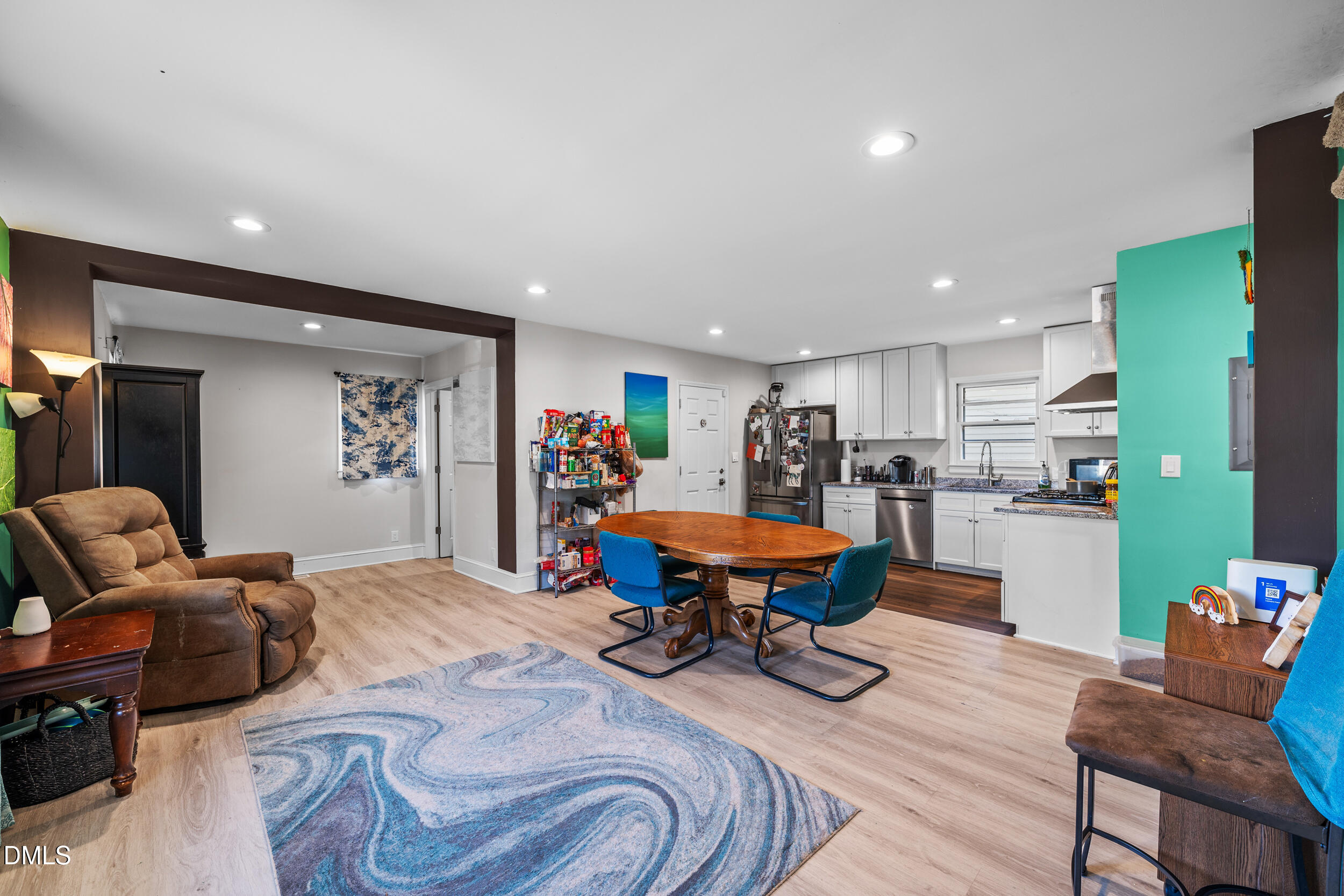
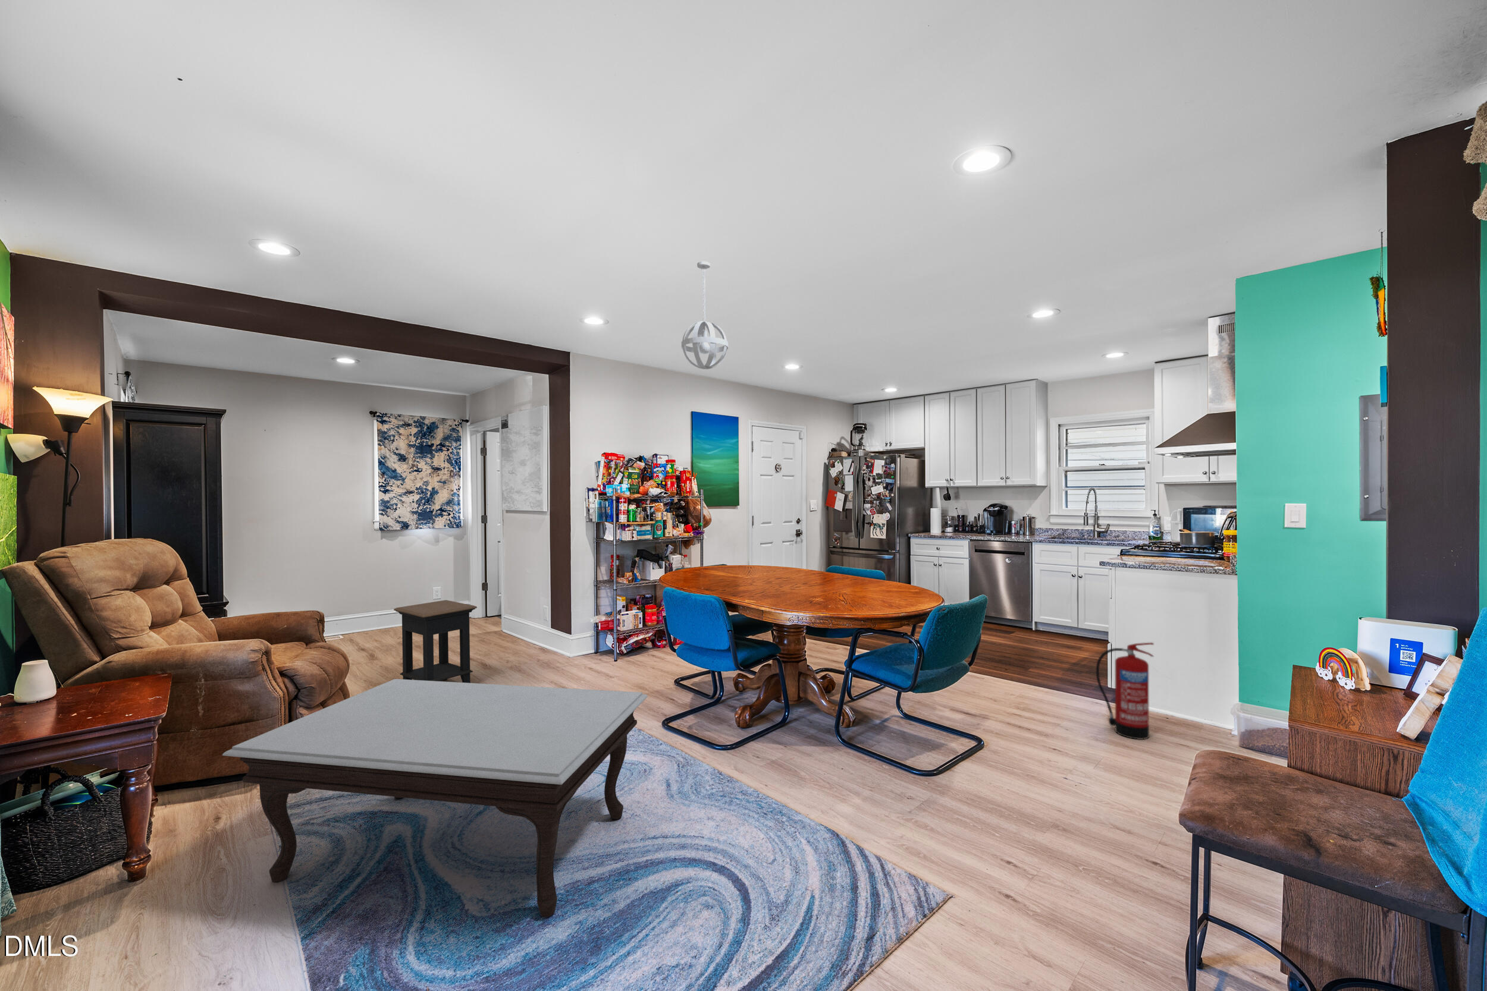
+ side table [393,599,478,684]
+ pendant light [682,261,729,369]
+ coffee table [222,678,648,918]
+ fire extinguisher [1095,641,1154,740]
